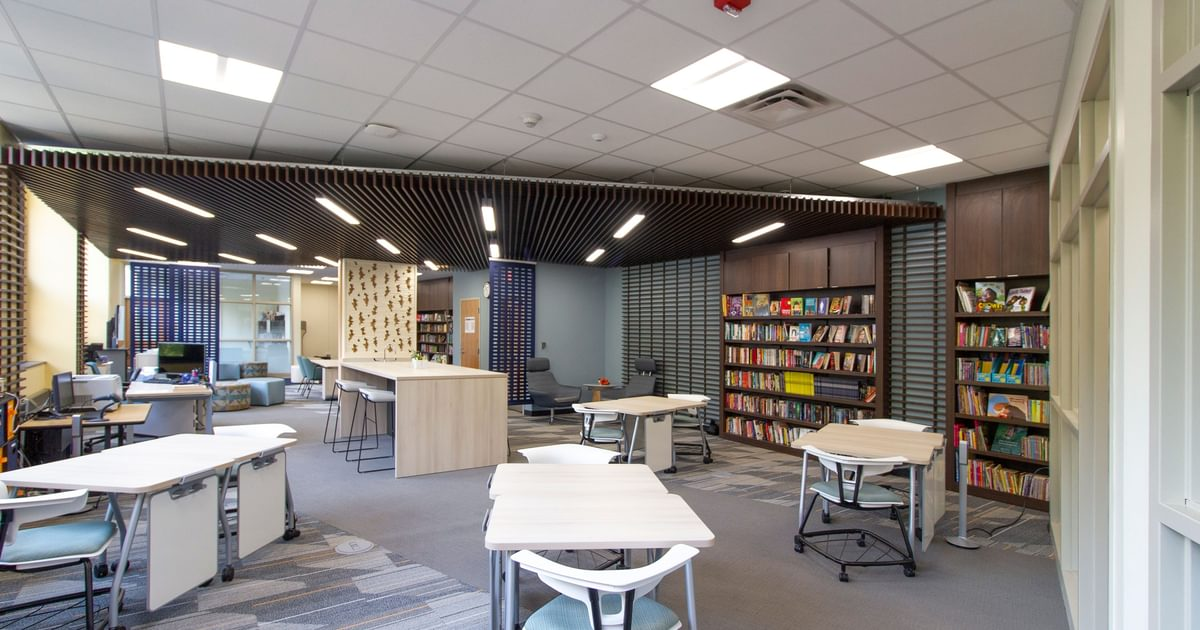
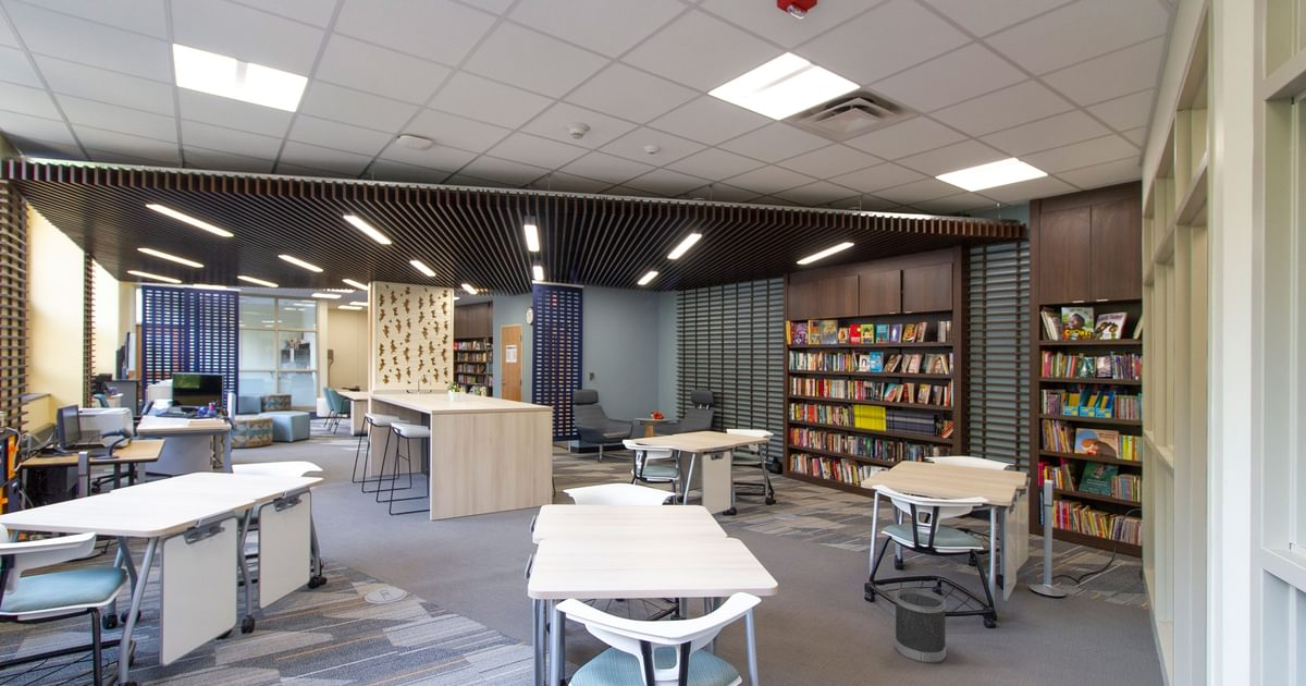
+ wastebasket [894,587,947,664]
